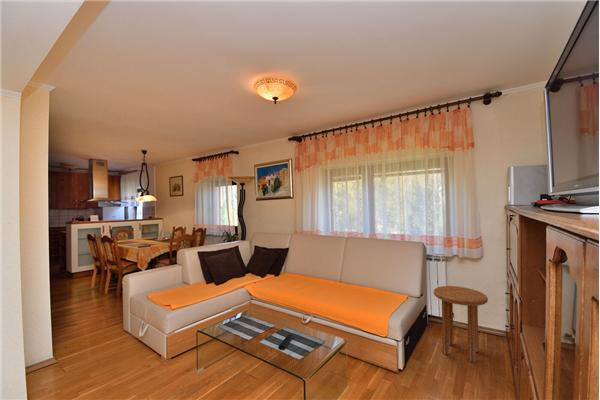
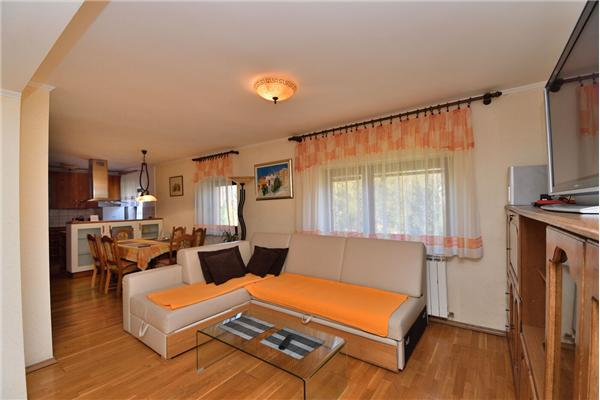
- side table [433,285,489,364]
